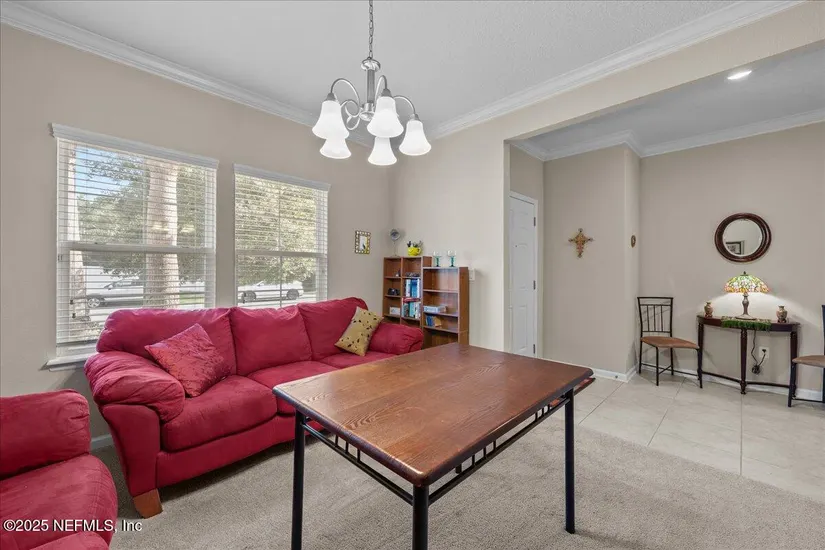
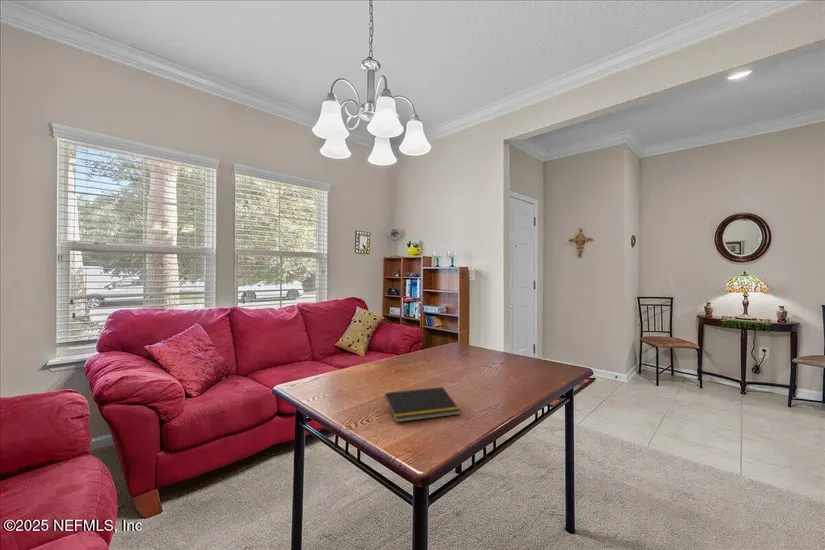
+ notepad [382,386,461,423]
